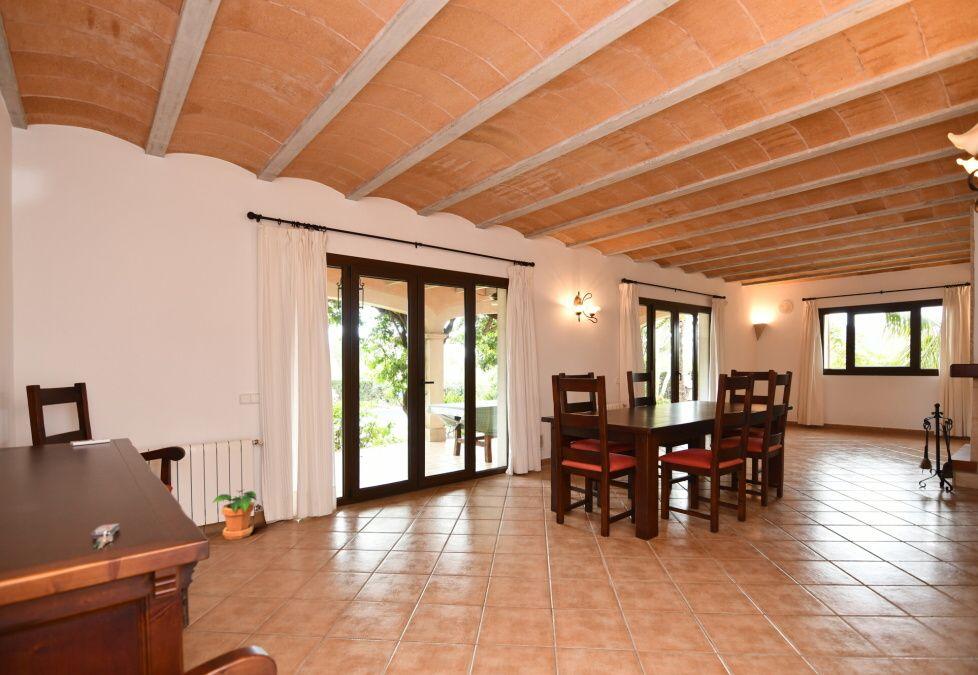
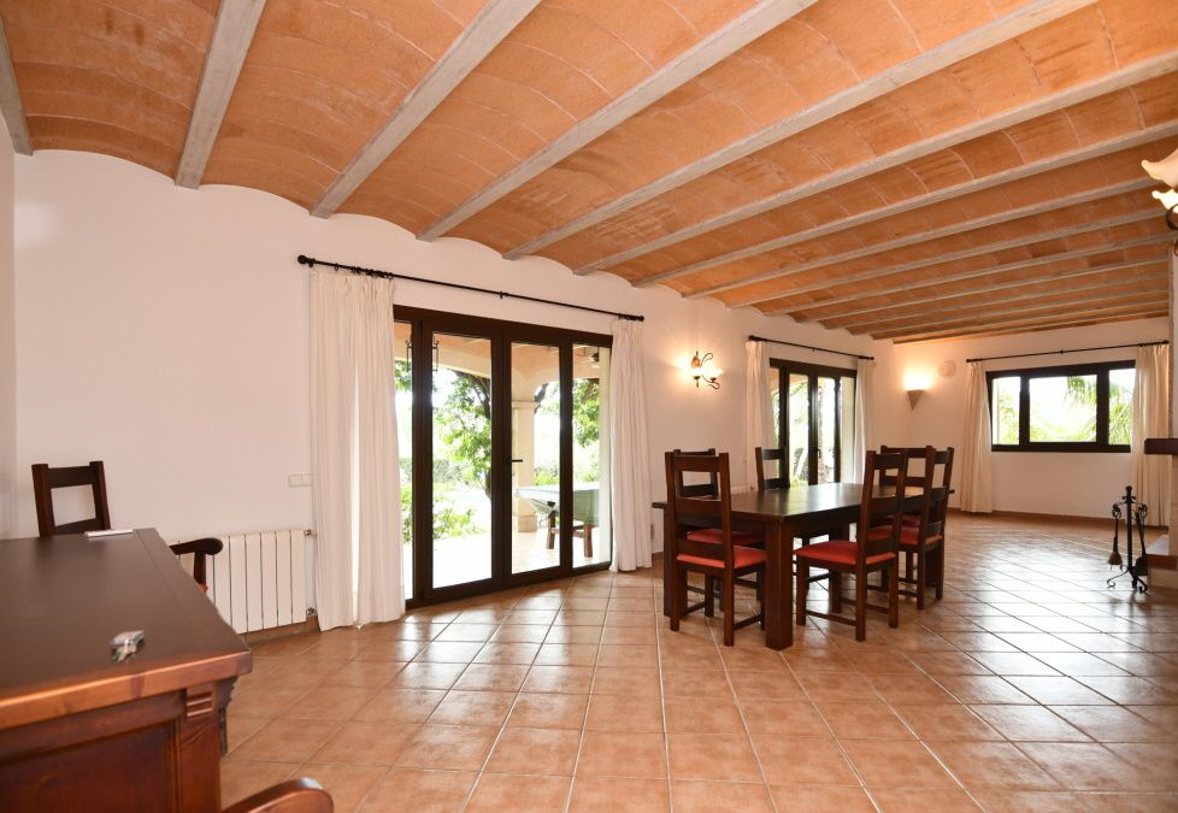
- potted plant [211,489,257,541]
